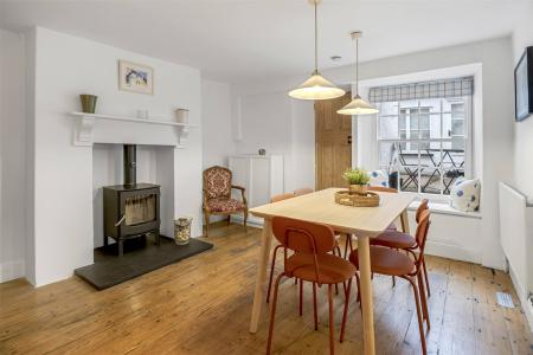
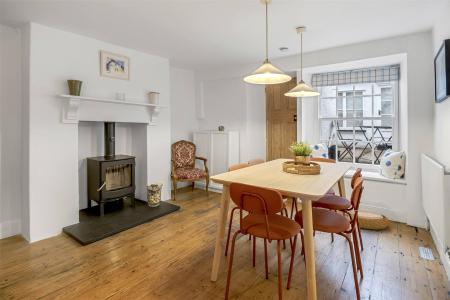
+ woven basket [345,210,390,230]
